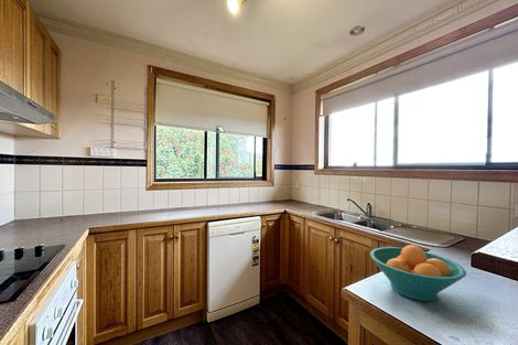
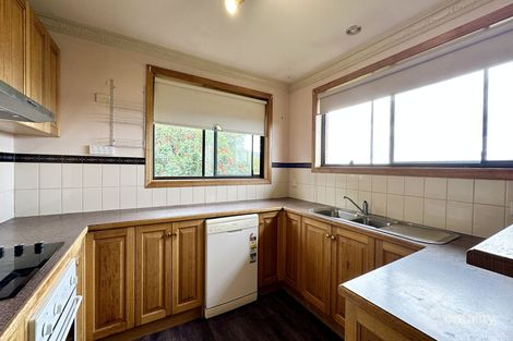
- fruit bowl [369,245,467,302]
